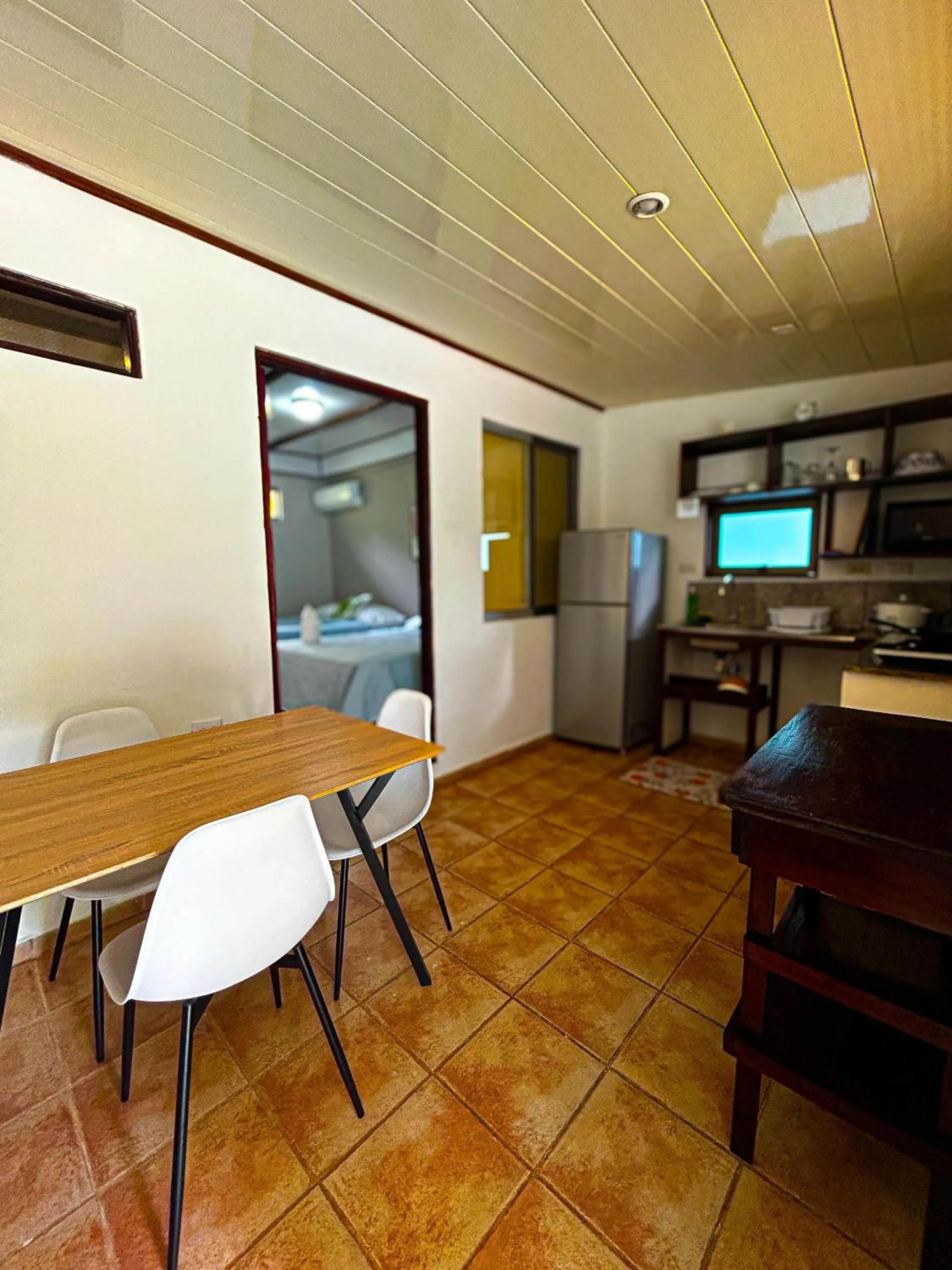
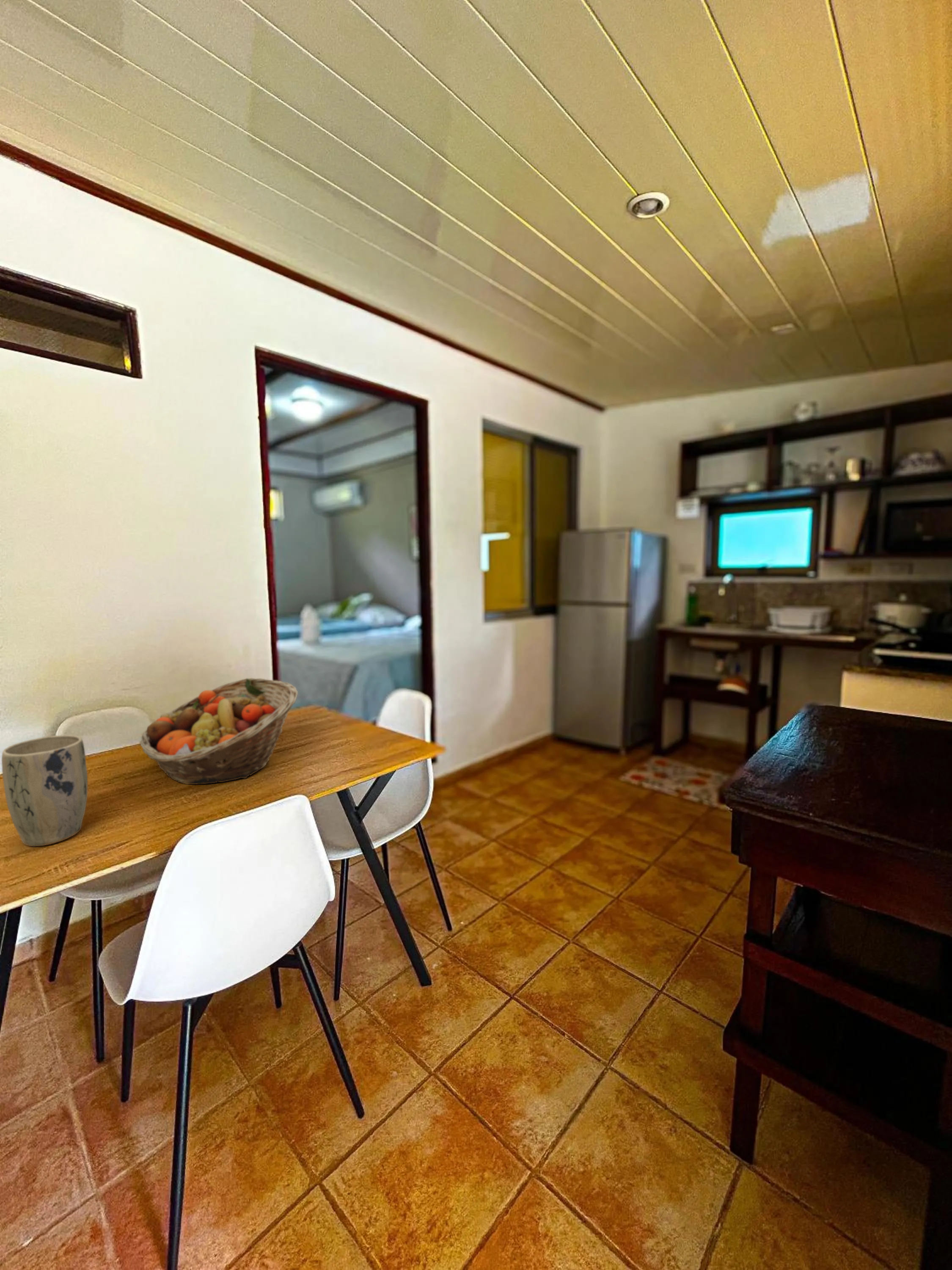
+ fruit basket [140,678,298,785]
+ plant pot [1,734,88,847]
